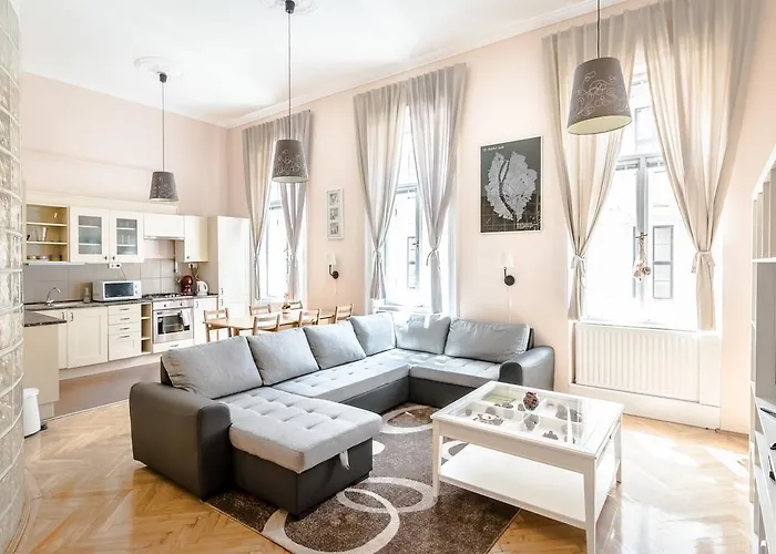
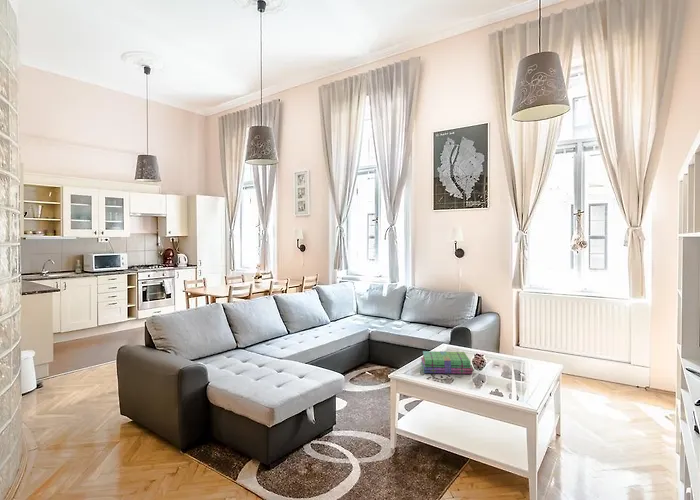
+ stack of books [420,350,474,375]
